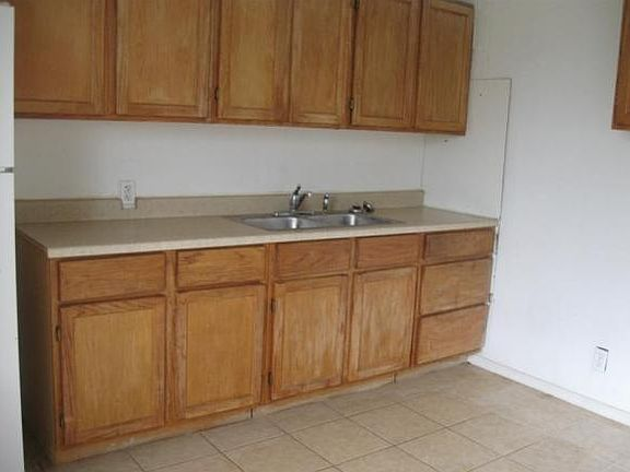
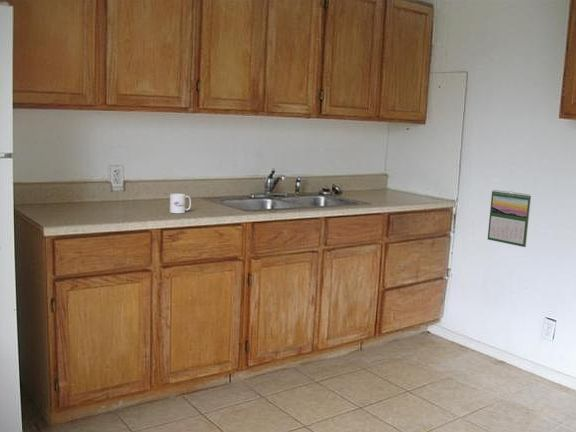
+ mug [169,193,192,214]
+ calendar [487,189,532,248]
